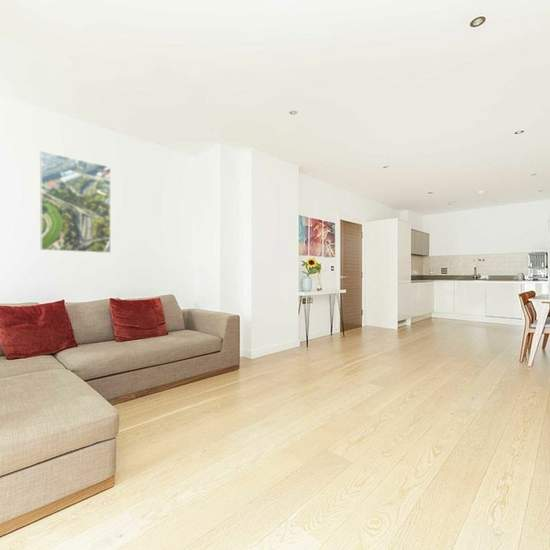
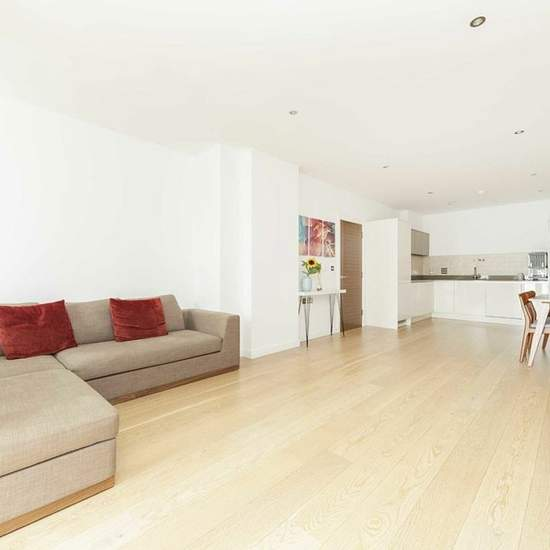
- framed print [39,150,112,254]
